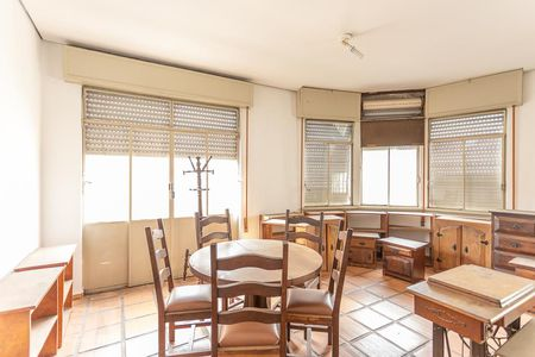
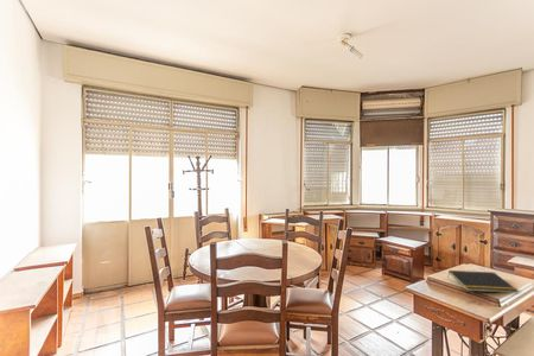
+ notepad [446,269,519,294]
